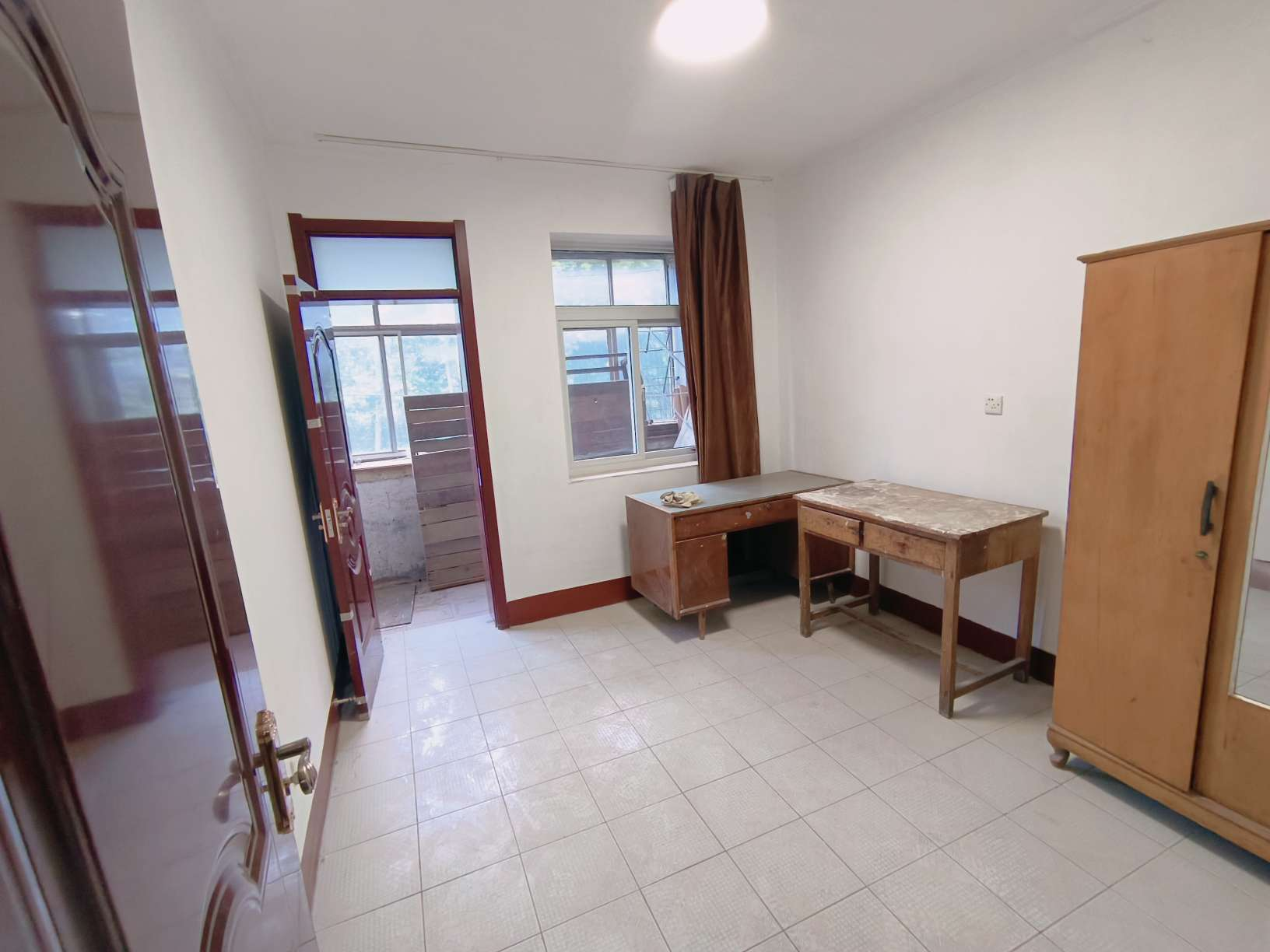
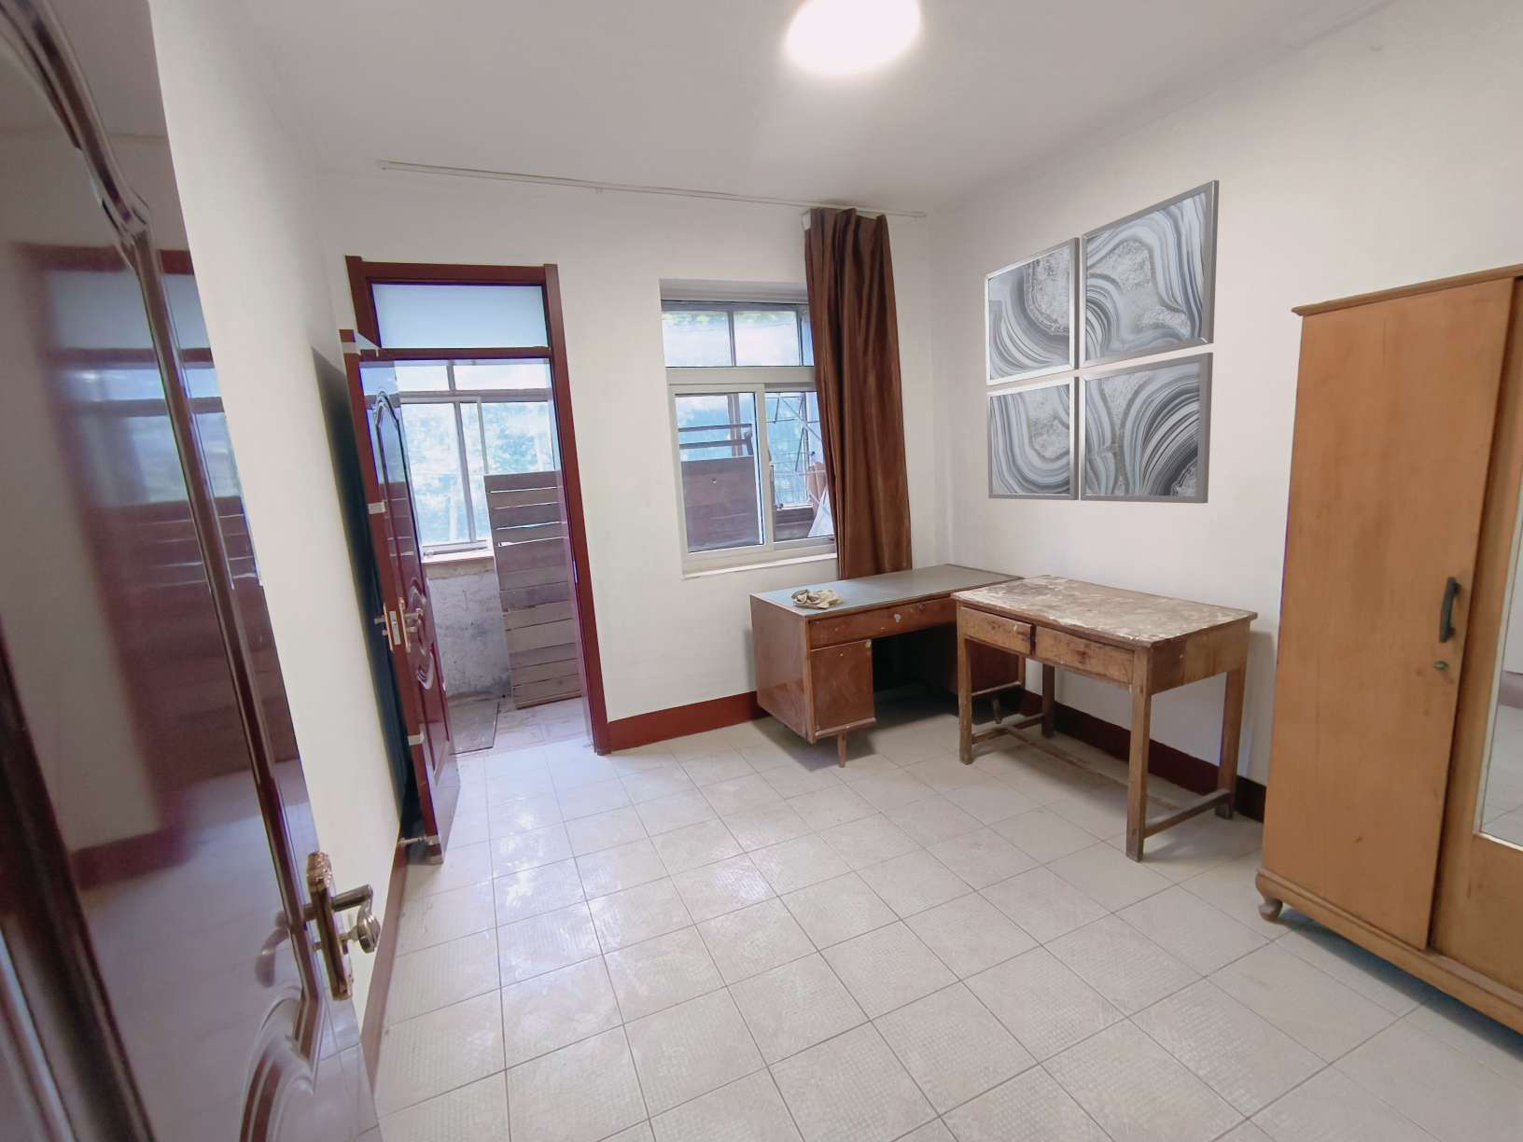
+ wall art [983,179,1220,505]
